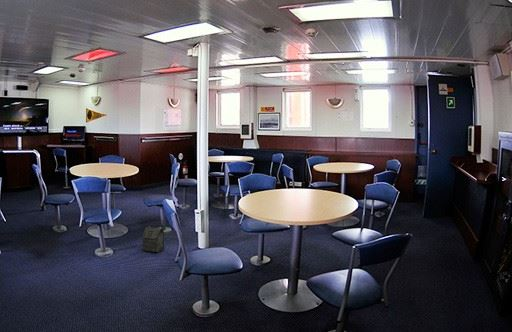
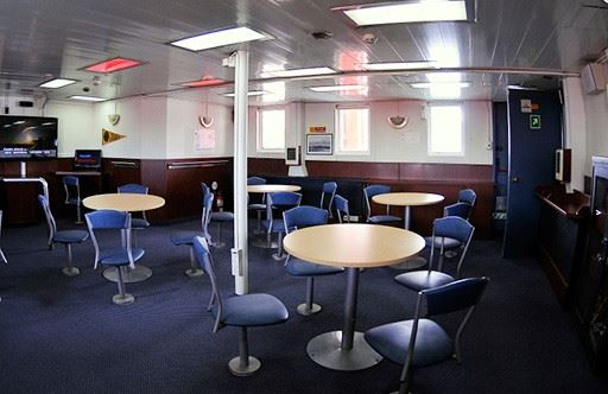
- bag [142,225,165,253]
